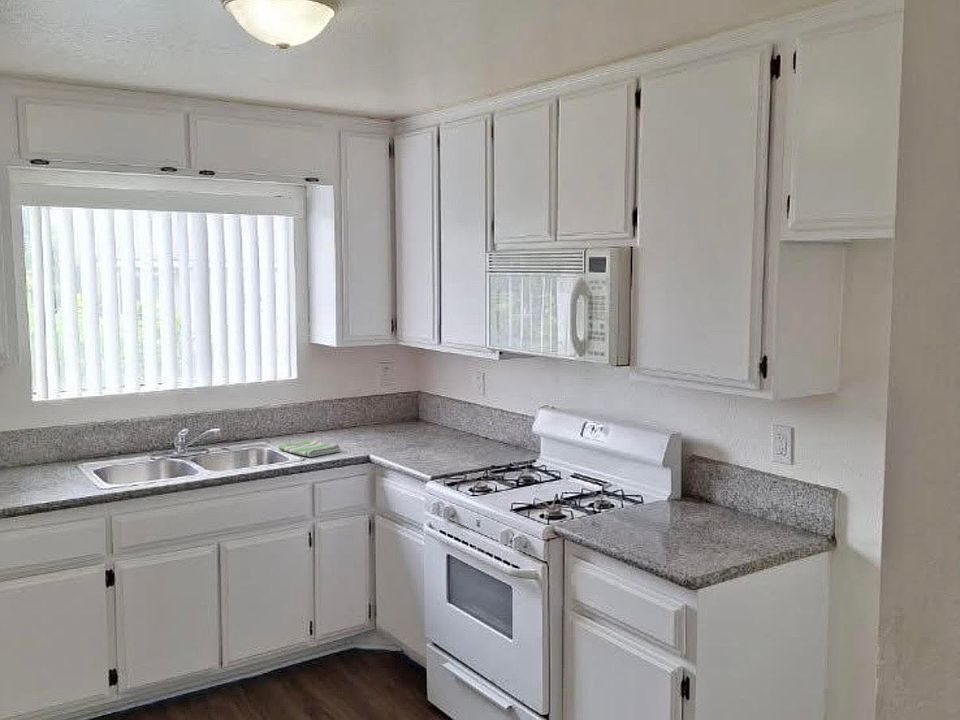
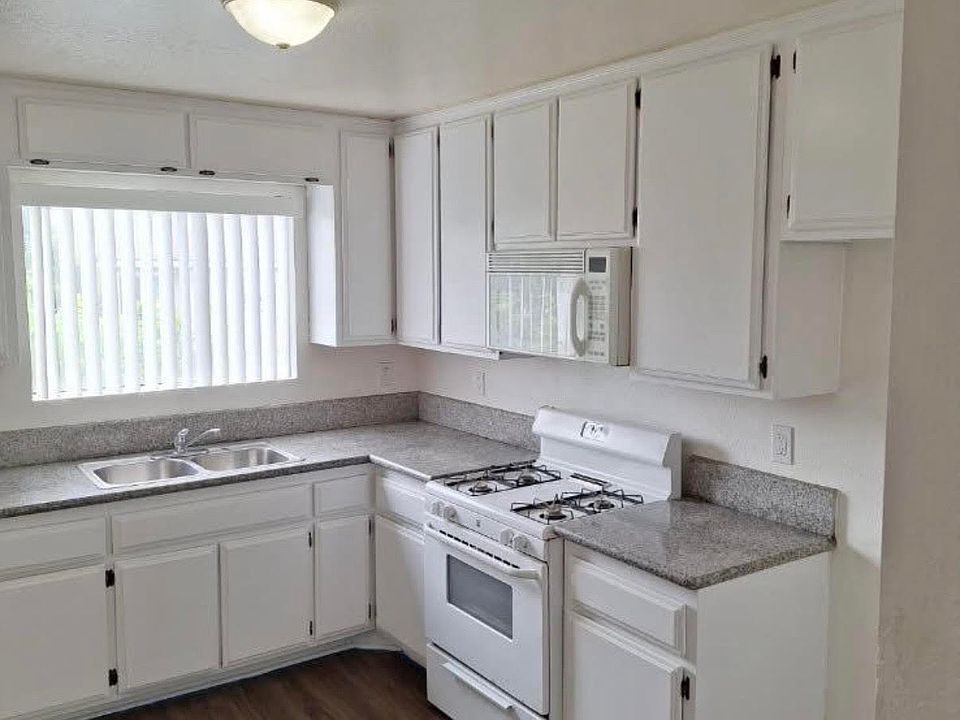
- dish towel [278,439,341,458]
